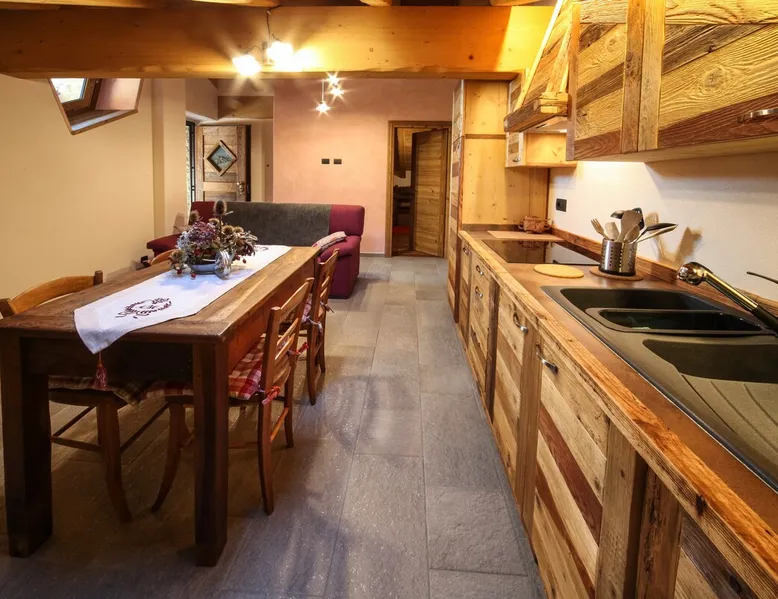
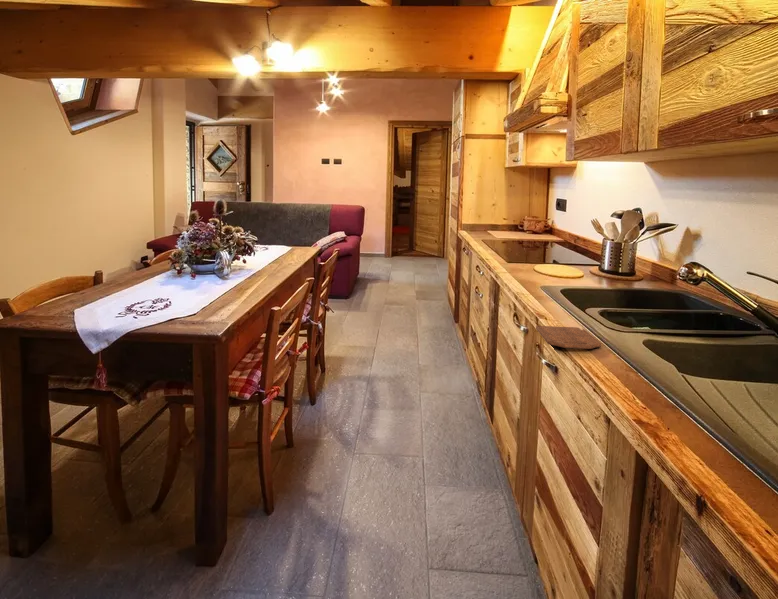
+ cutting board [535,325,602,350]
